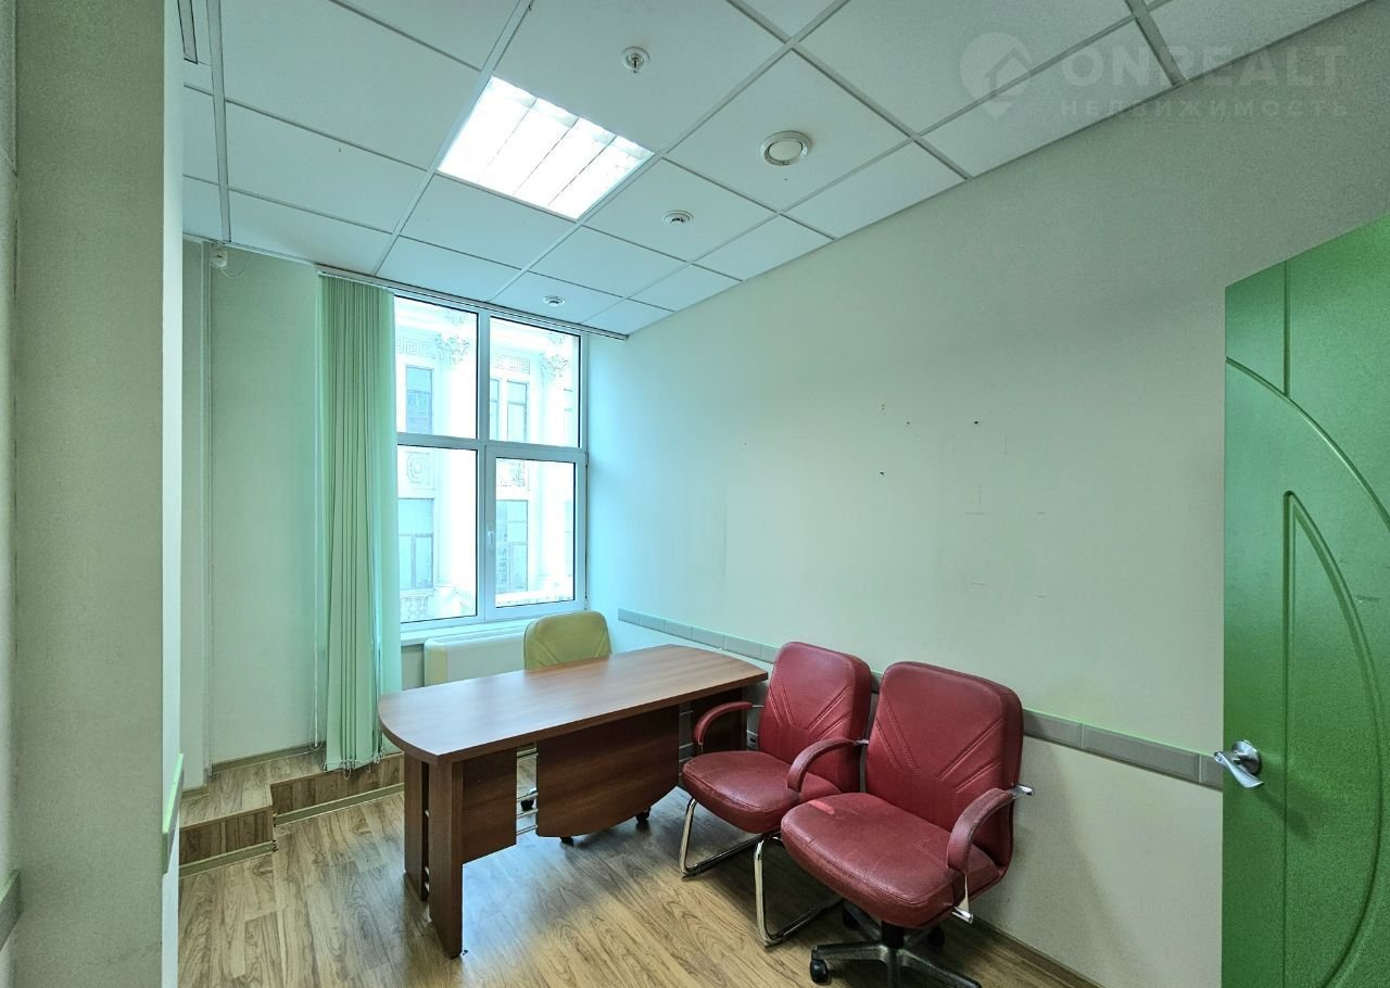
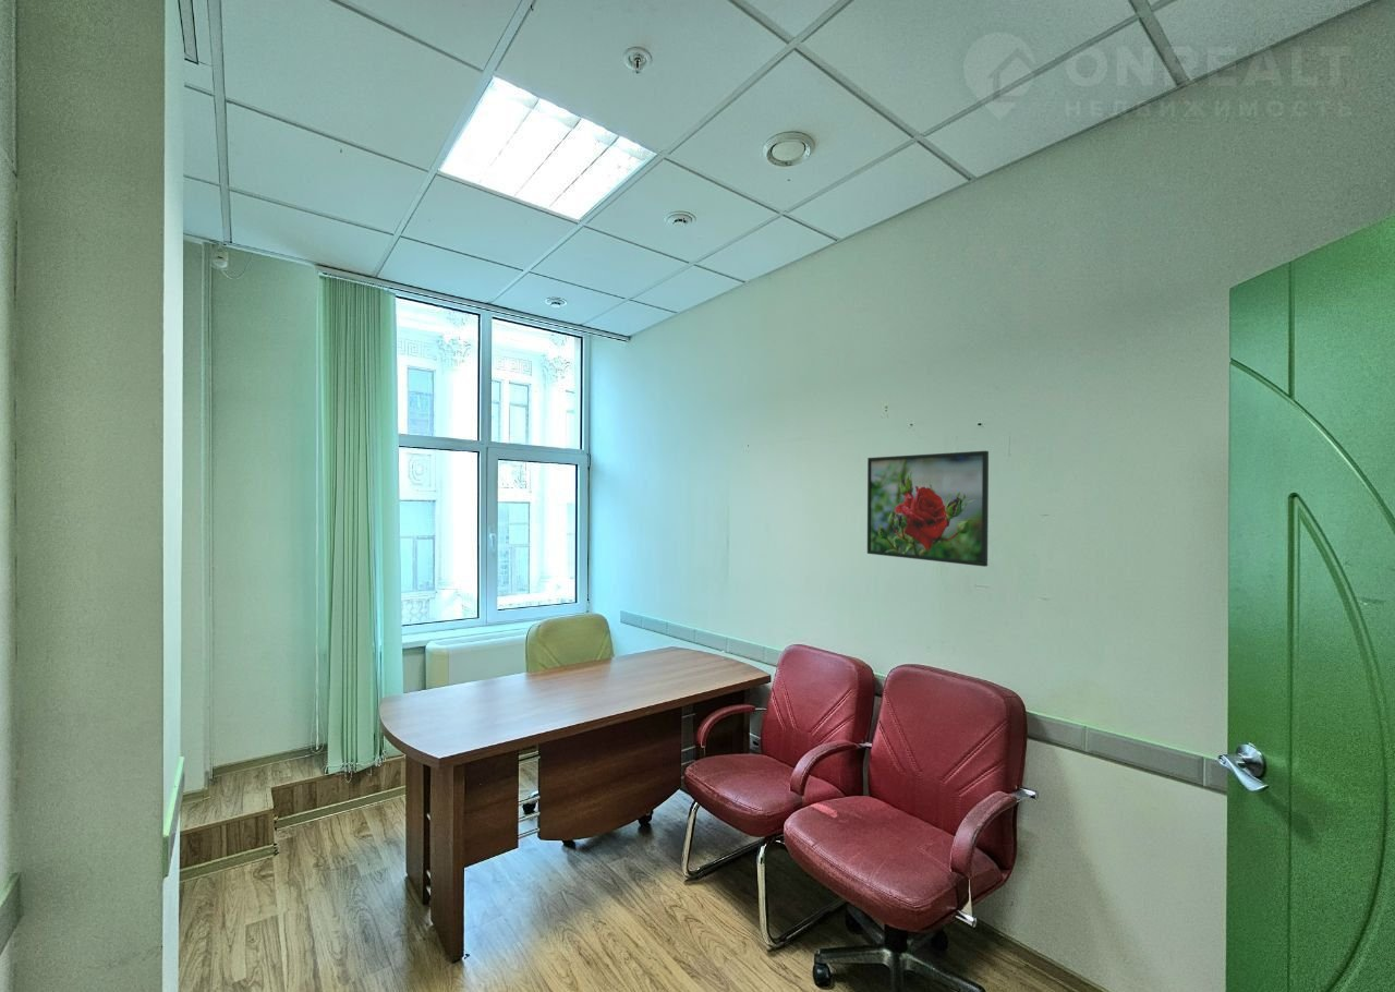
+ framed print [866,450,990,568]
